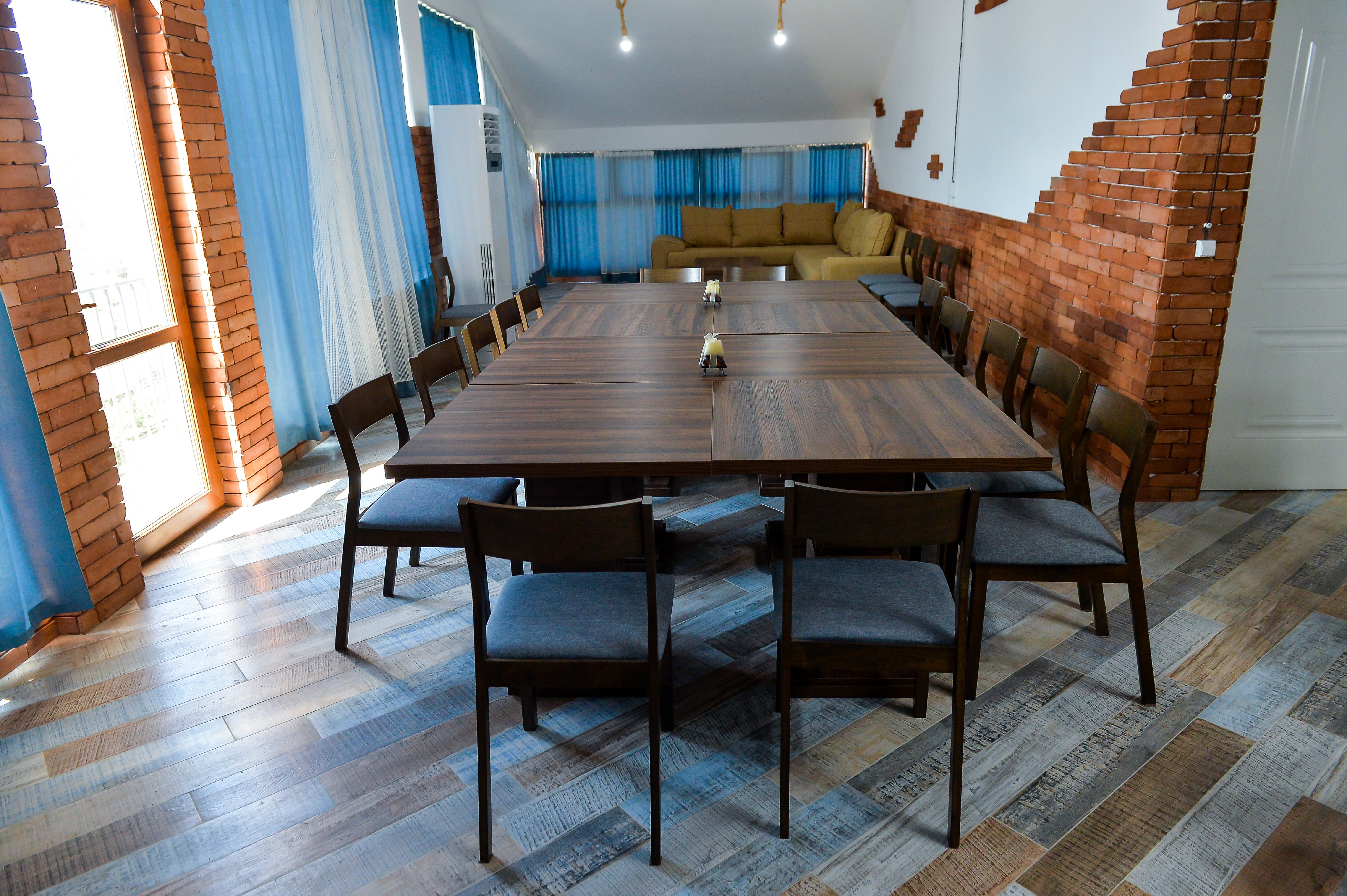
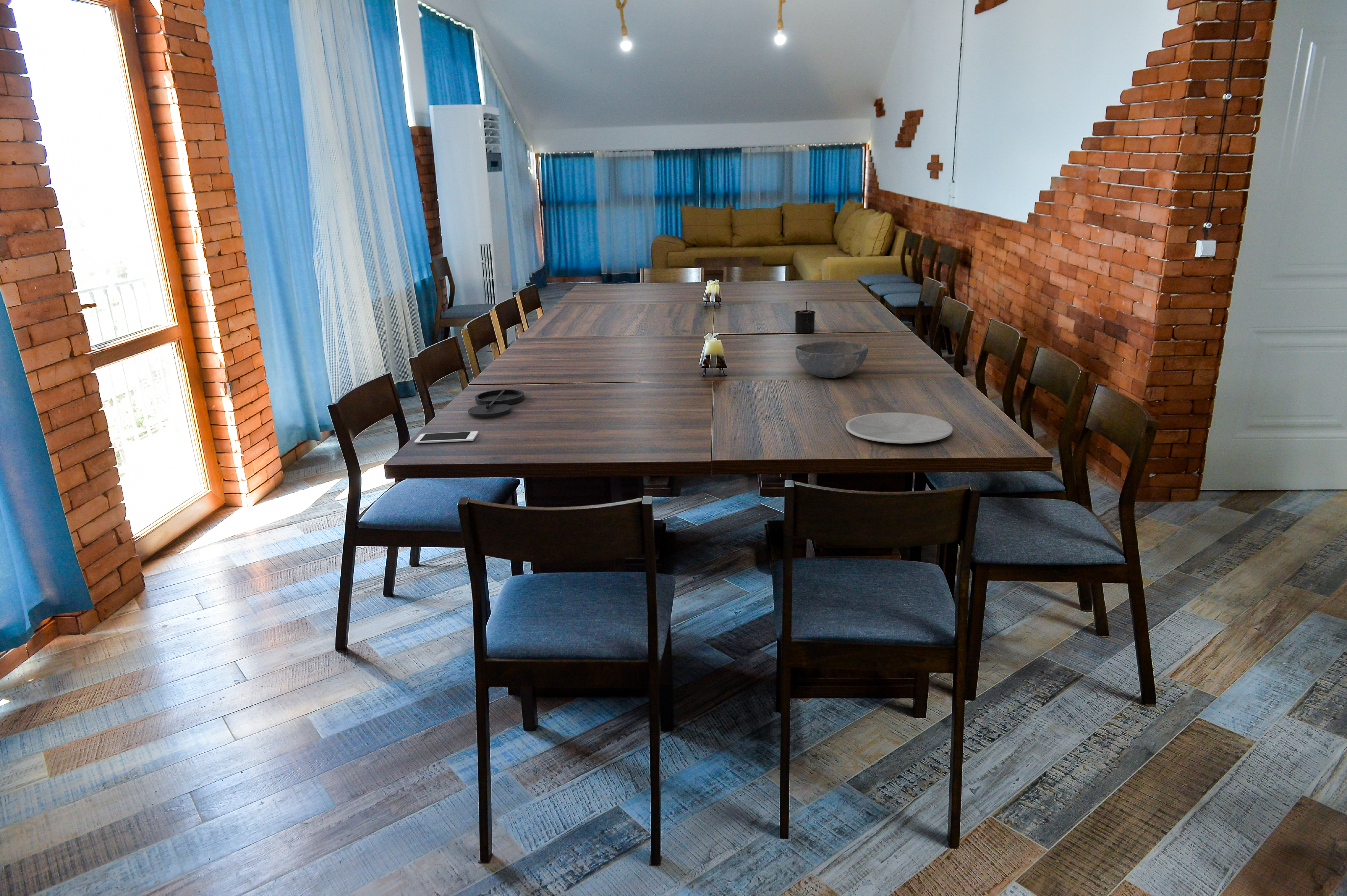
+ plate [845,412,953,444]
+ plate [468,389,525,417]
+ candle [795,301,816,333]
+ cell phone [414,431,479,444]
+ bowl [795,340,869,378]
